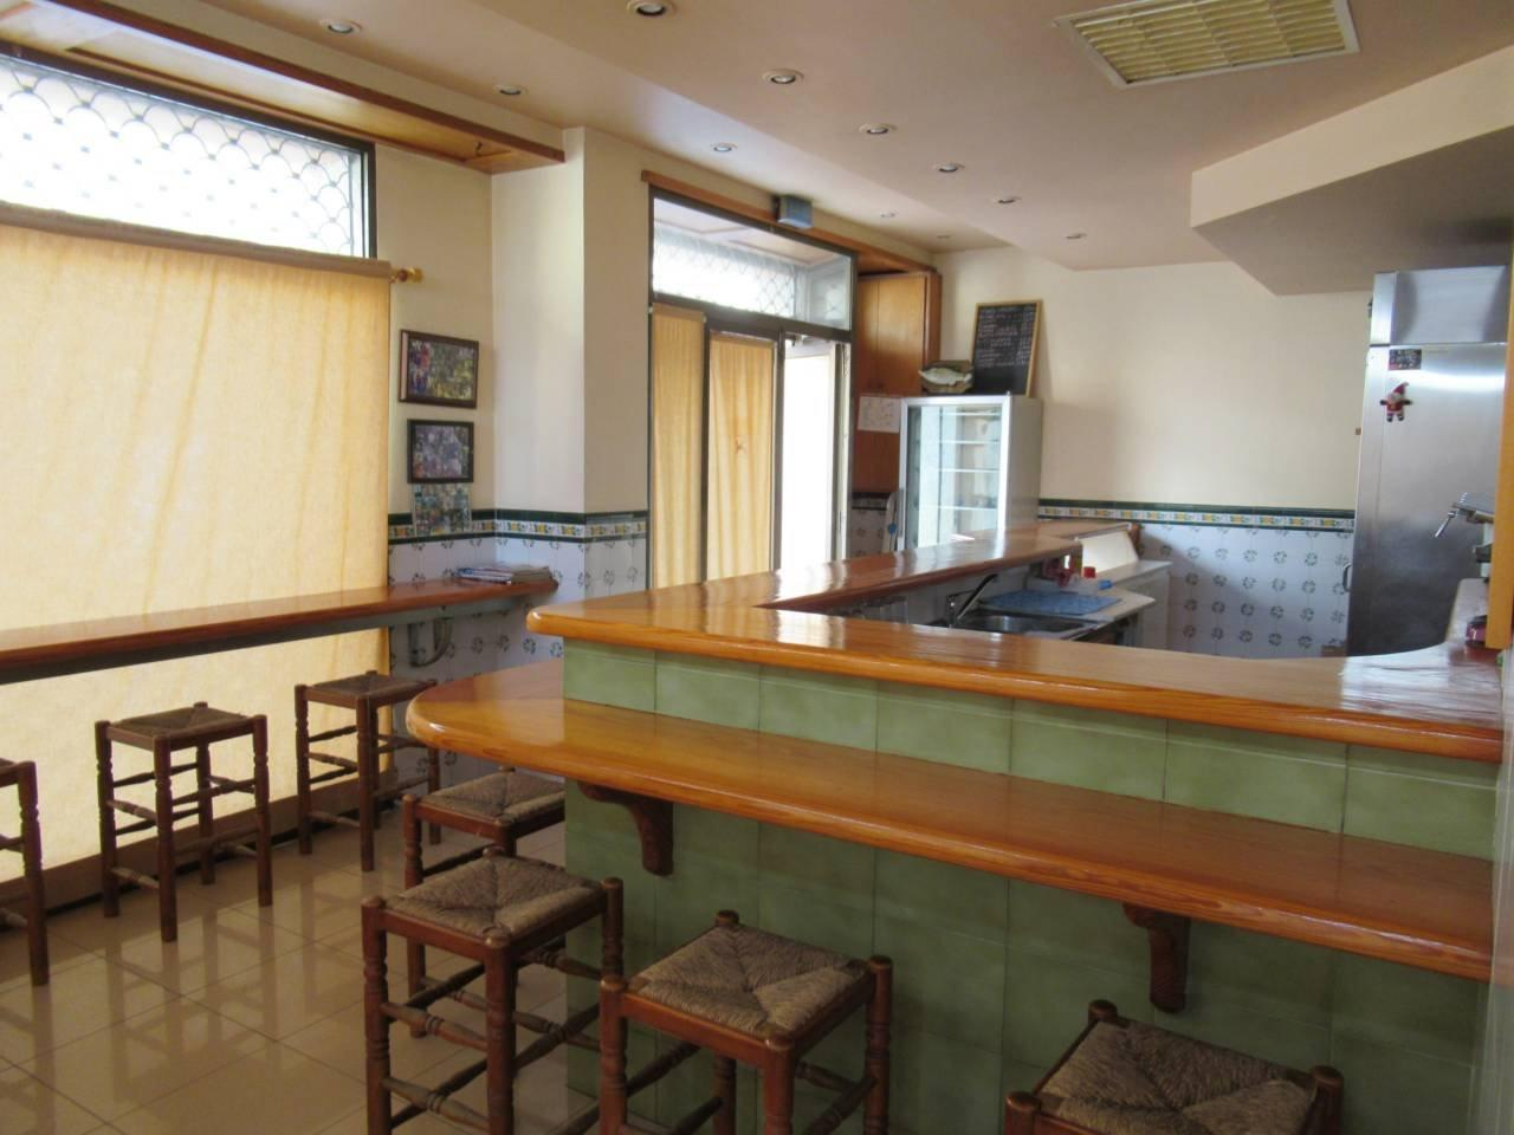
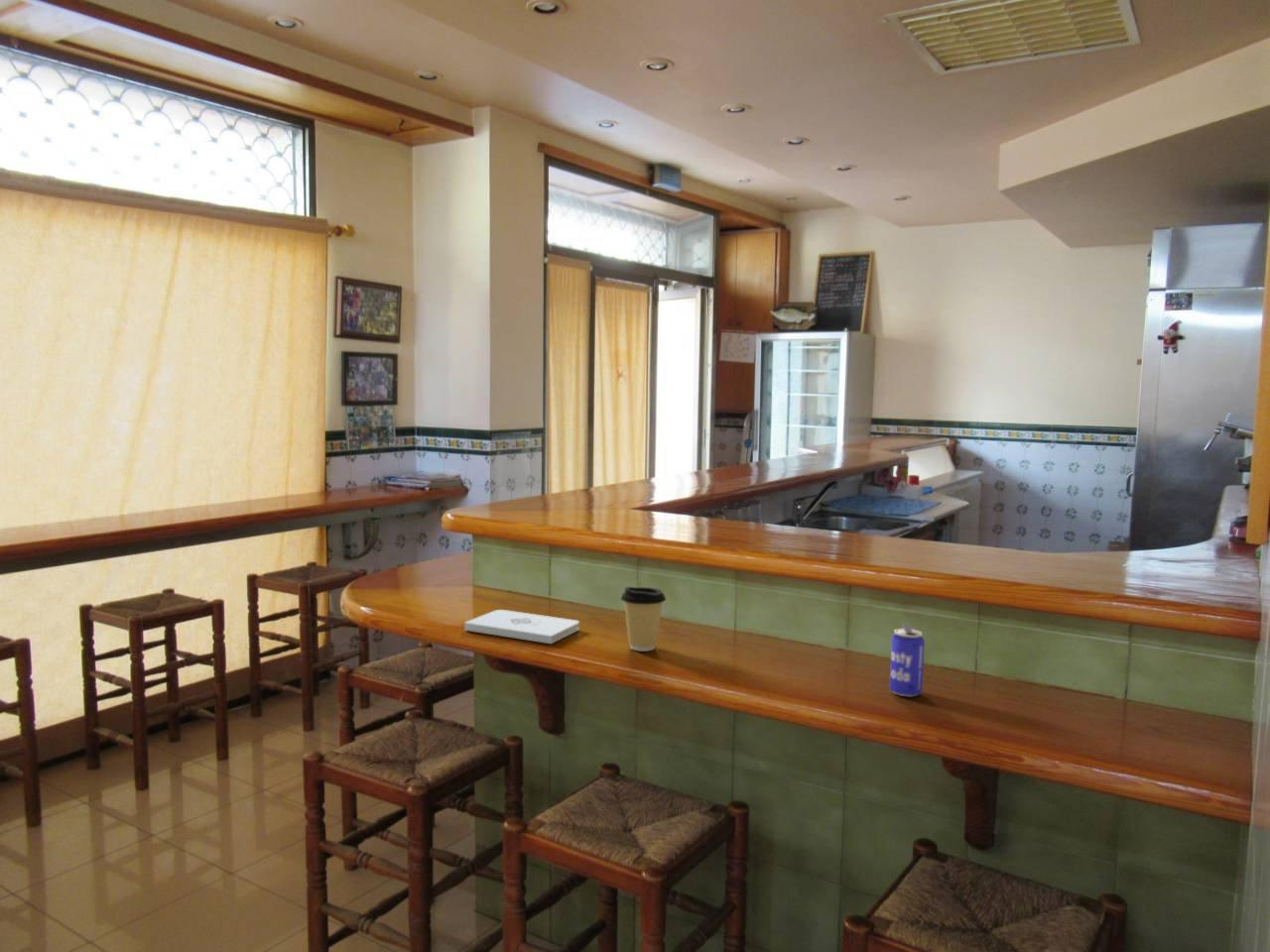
+ notepad [463,609,580,645]
+ beer can [889,622,926,698]
+ coffee cup [620,585,667,653]
